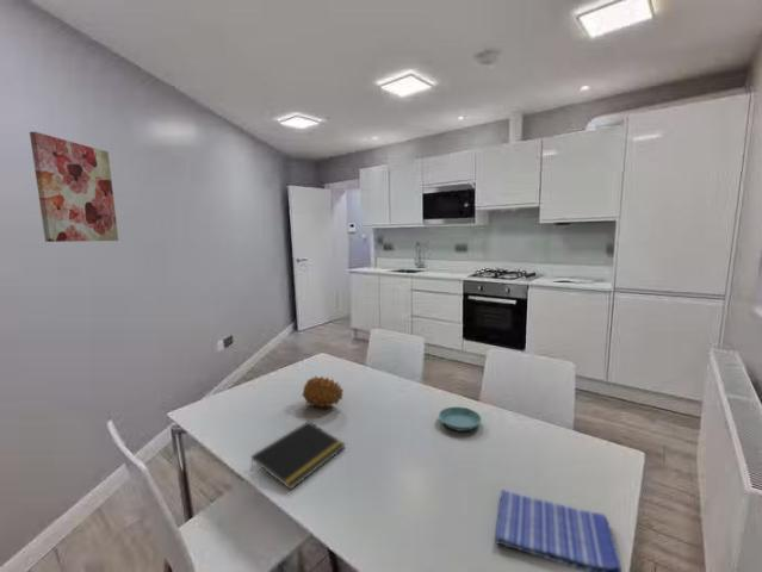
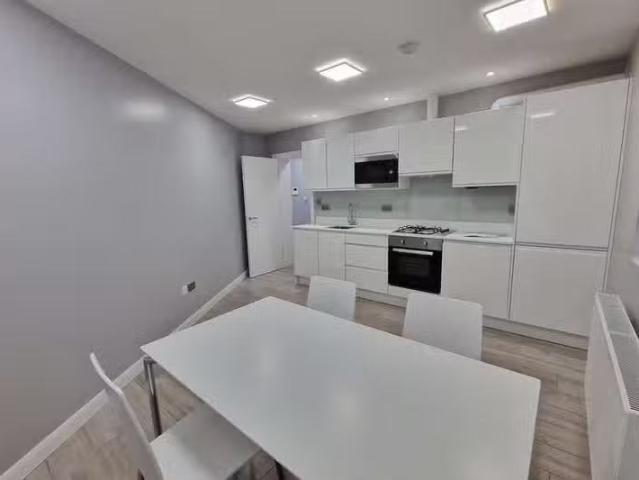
- fruit [301,375,345,409]
- saucer [438,406,483,433]
- wall art [29,131,119,243]
- notepad [250,421,347,491]
- dish towel [495,489,624,572]
